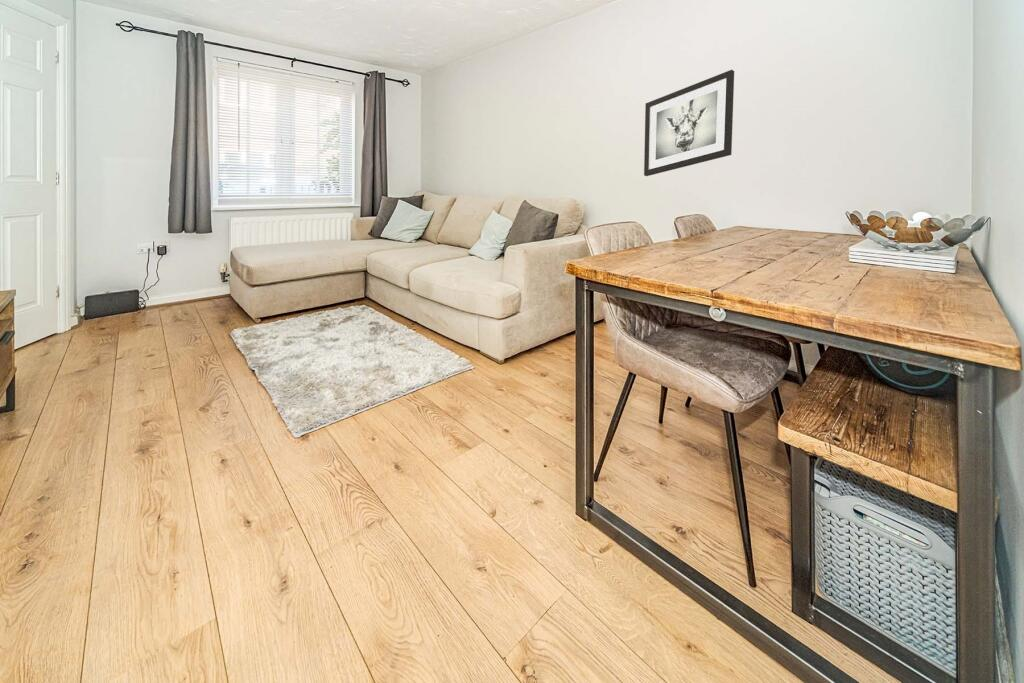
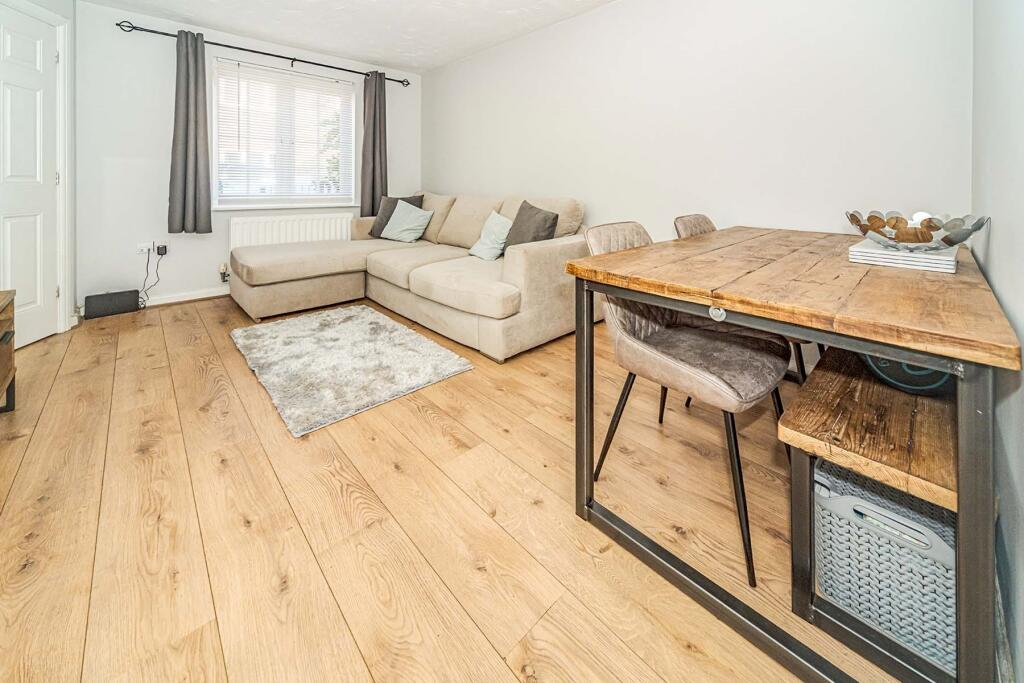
- wall art [643,69,735,177]
